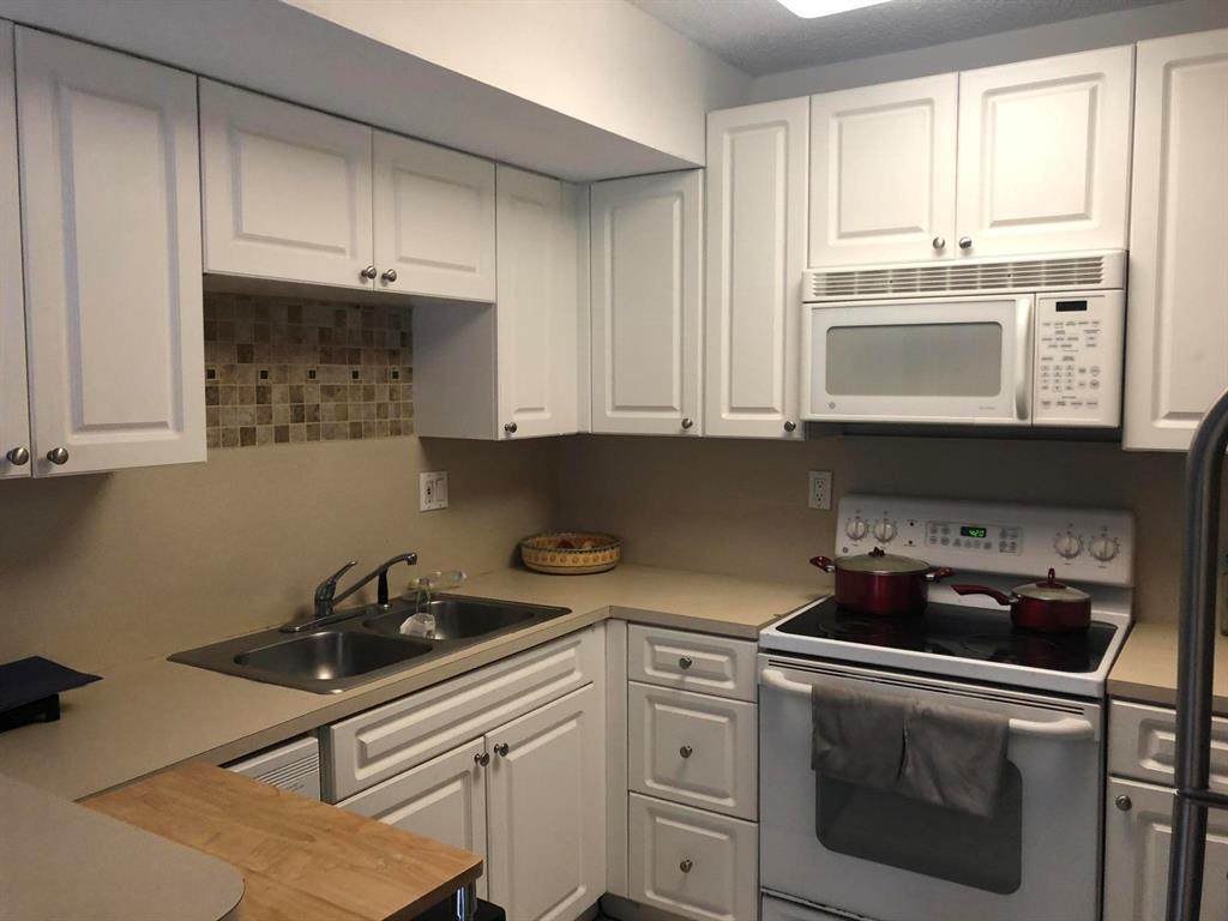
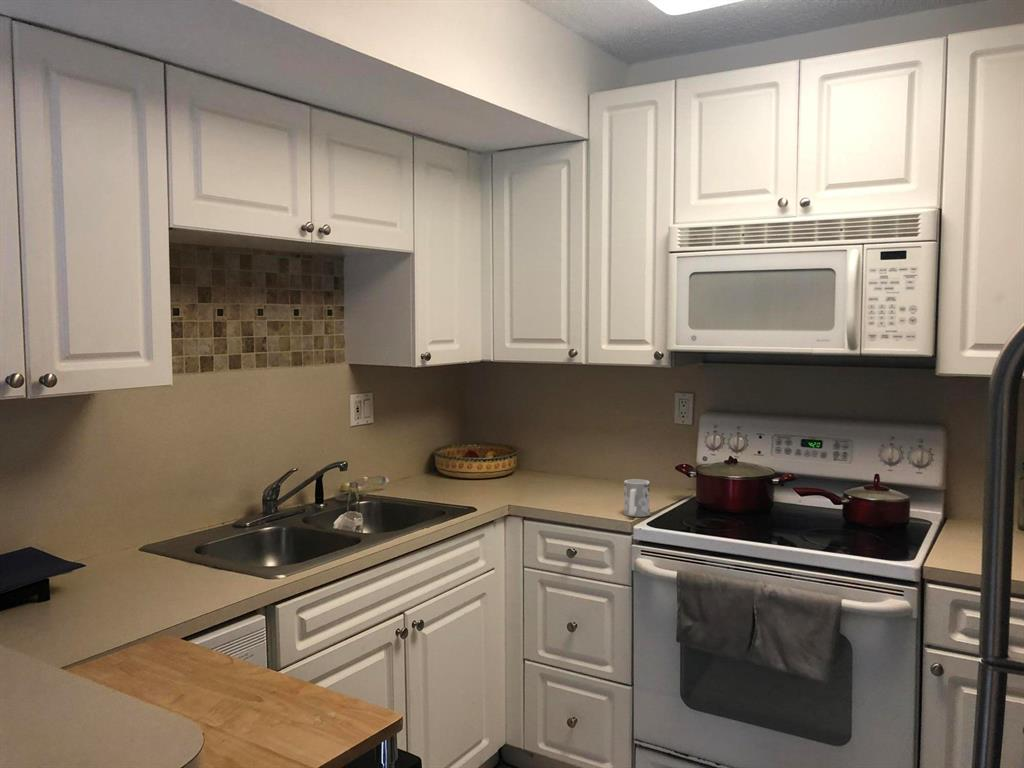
+ mug [622,478,651,518]
